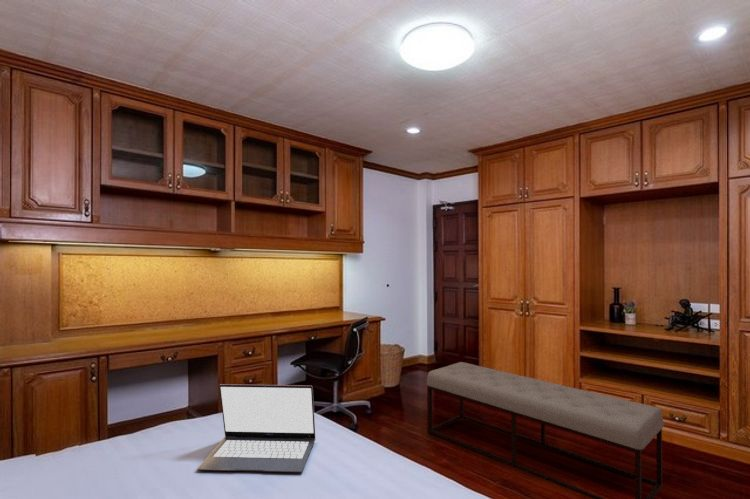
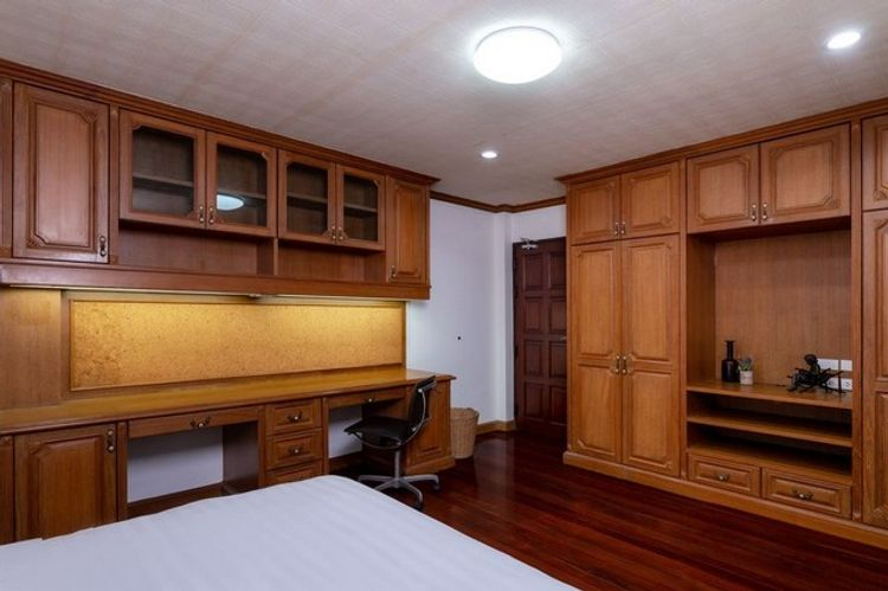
- bench [426,361,665,499]
- laptop [196,383,316,473]
